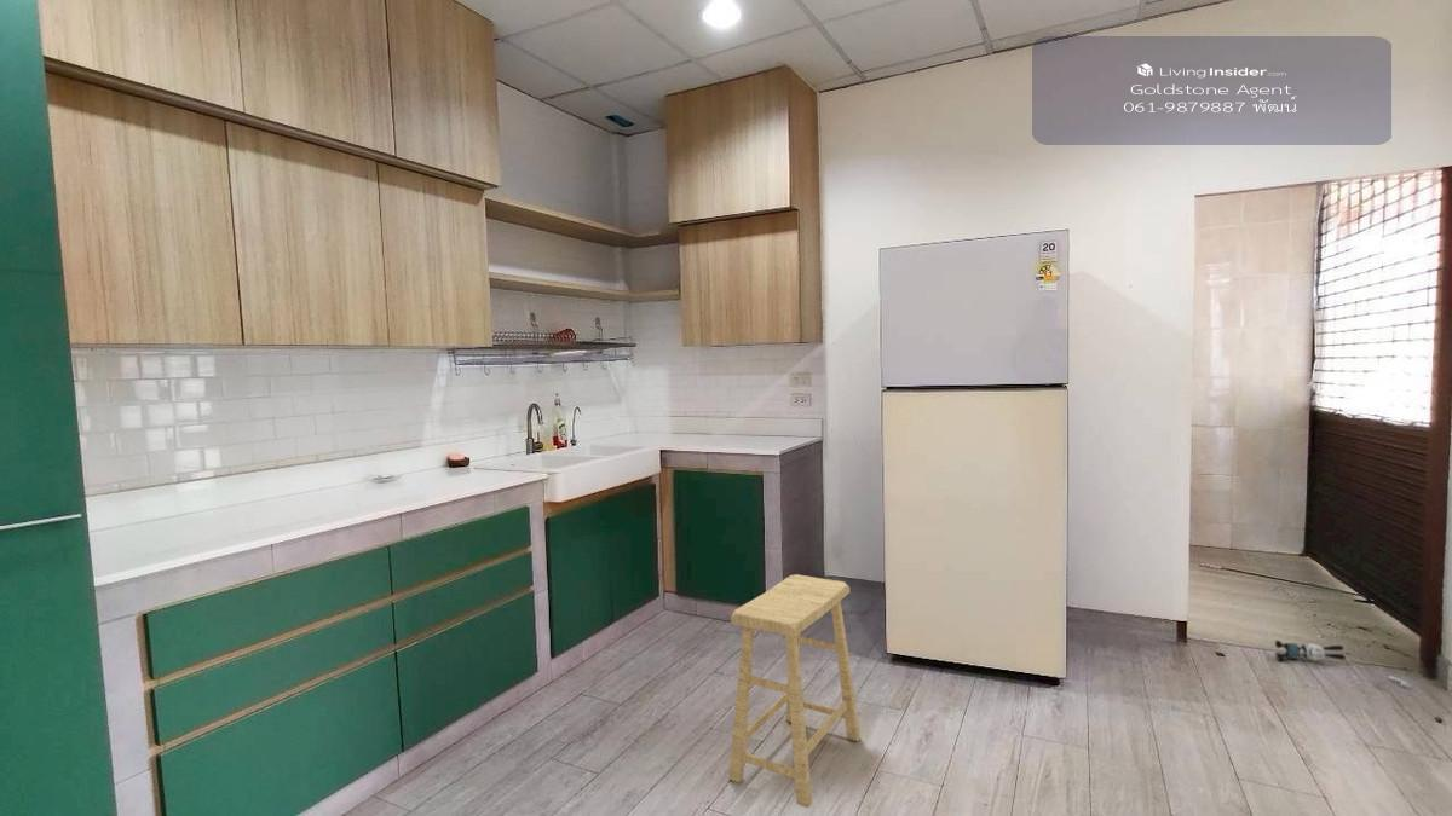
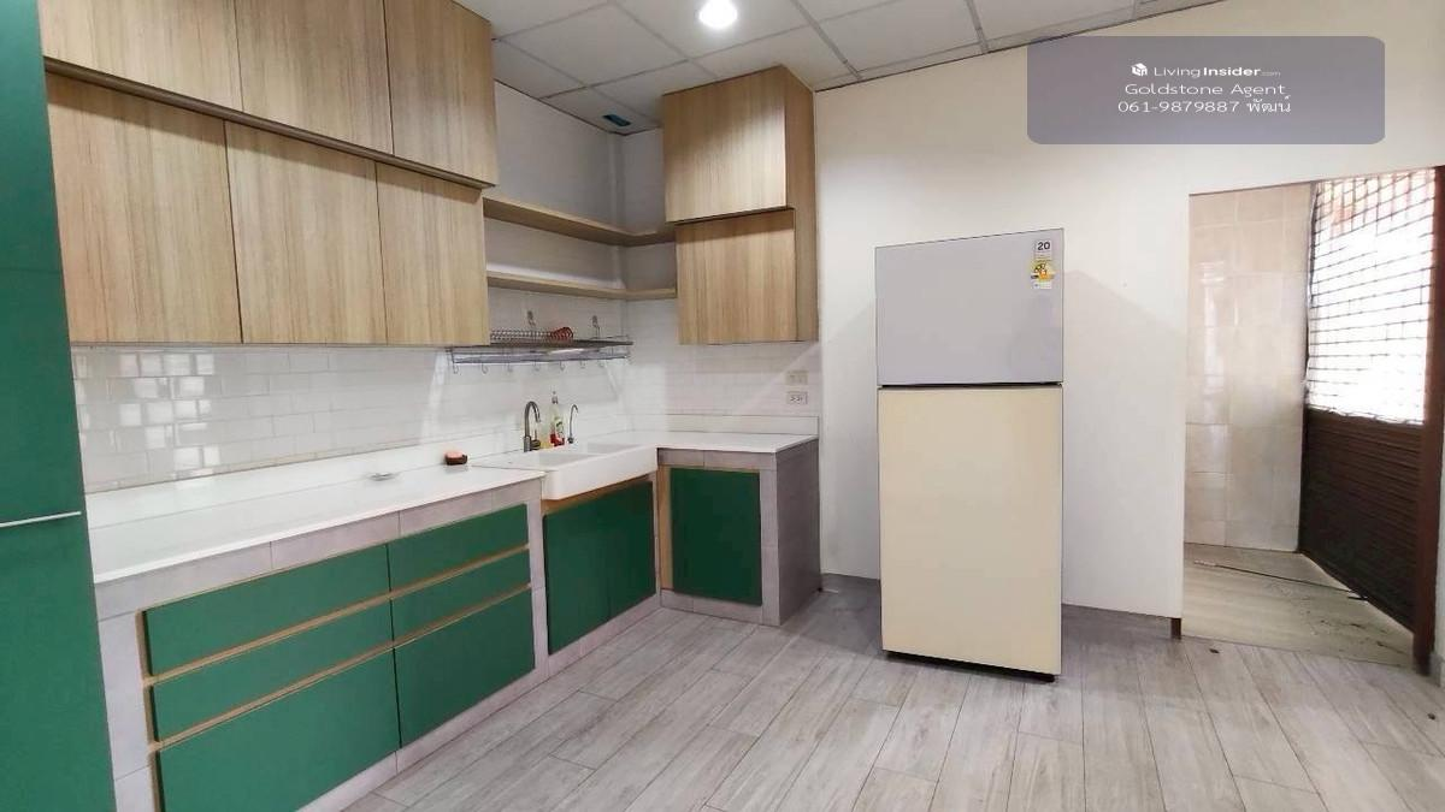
- stool [727,573,862,809]
- toy figurine [1274,640,1412,689]
